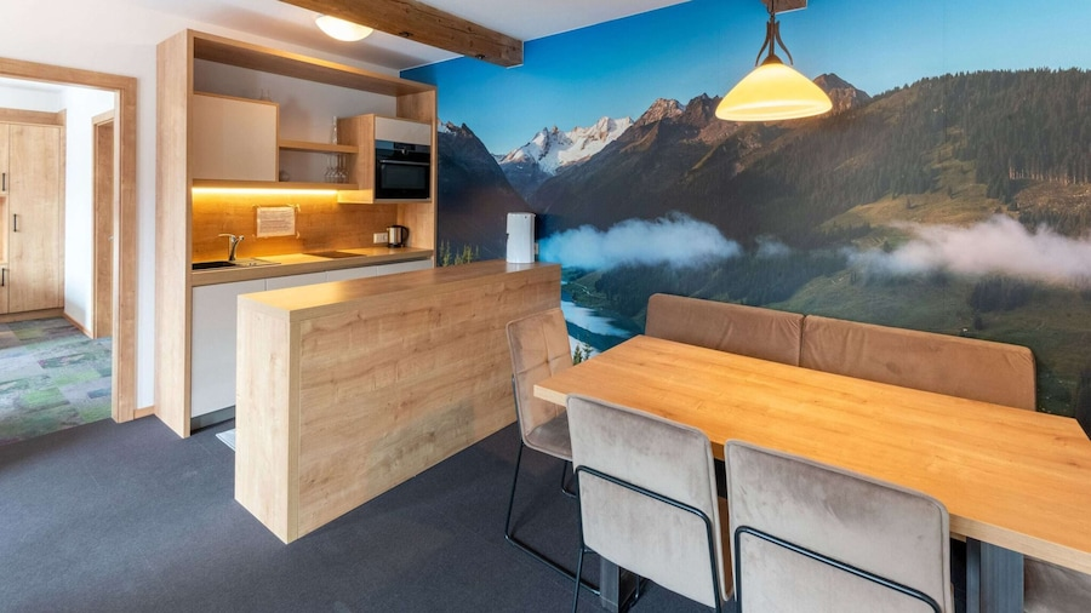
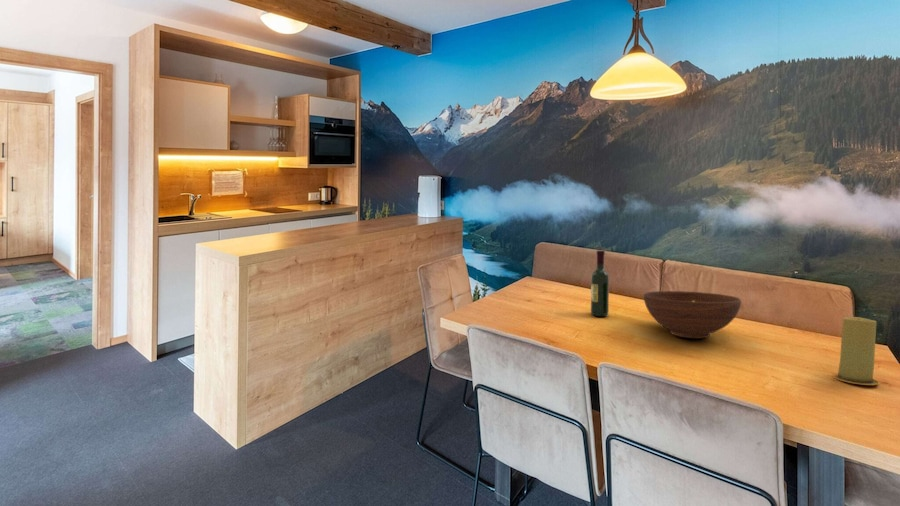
+ fruit bowl [643,290,742,339]
+ wine bottle [590,250,610,317]
+ candle [832,316,880,386]
